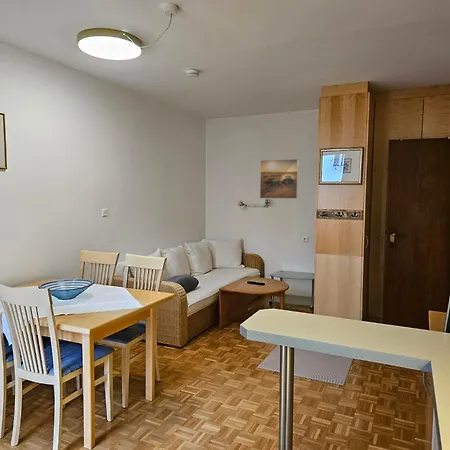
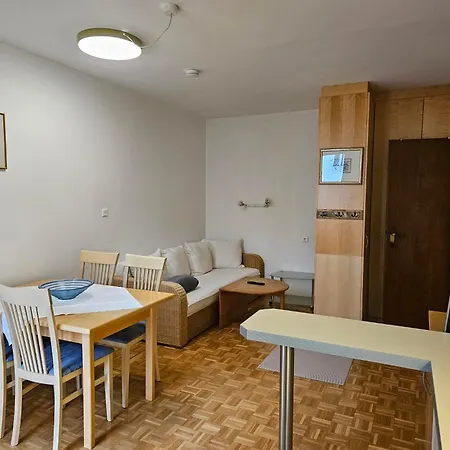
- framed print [259,158,300,200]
